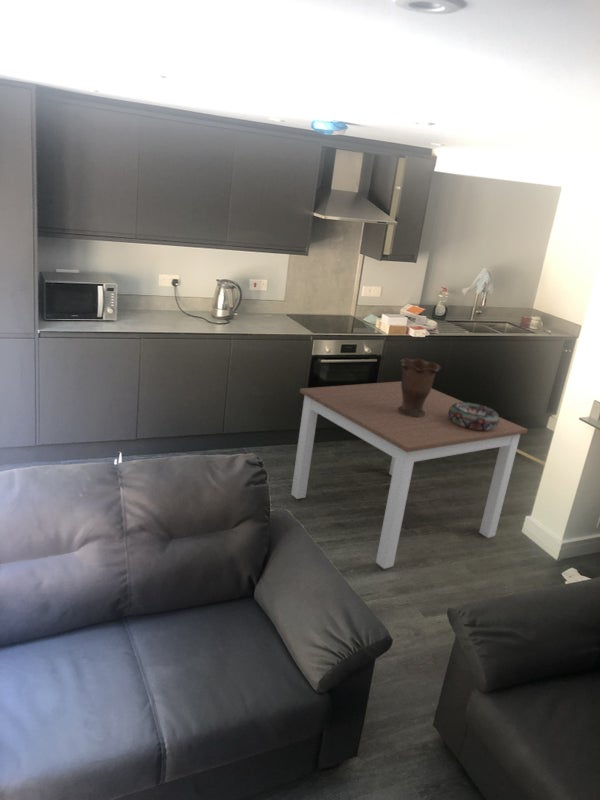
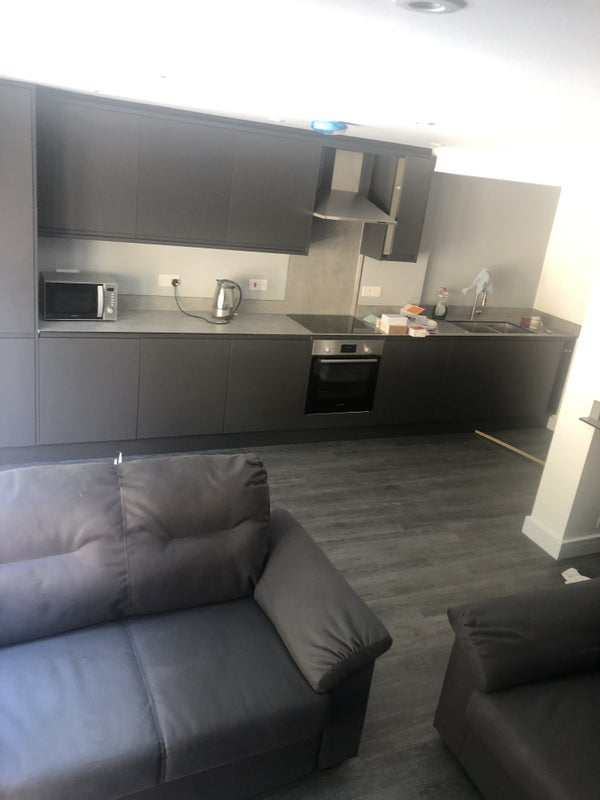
- decorative bowl [448,401,500,430]
- dining table [290,380,529,570]
- vase [398,357,442,417]
